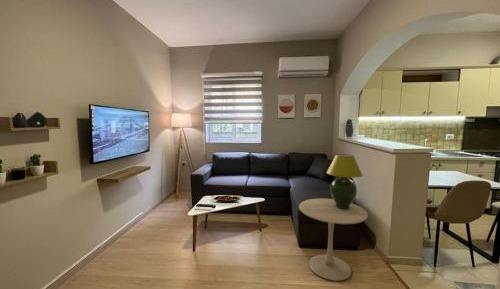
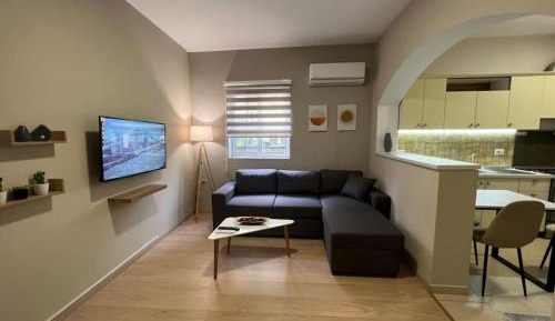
- table lamp [325,153,364,209]
- side table [298,198,369,282]
